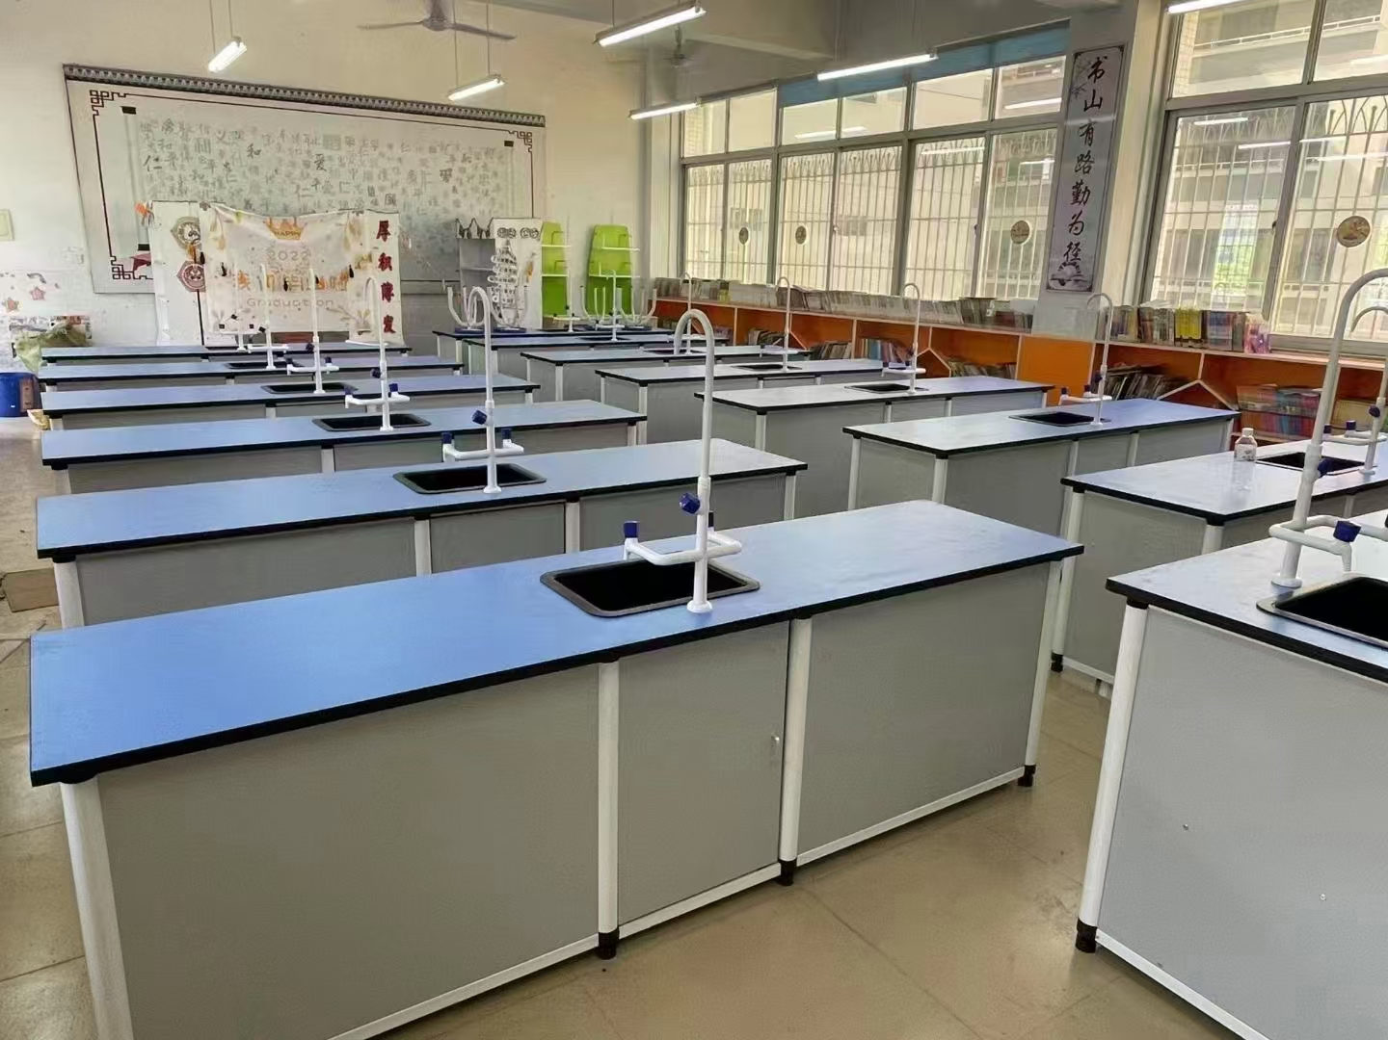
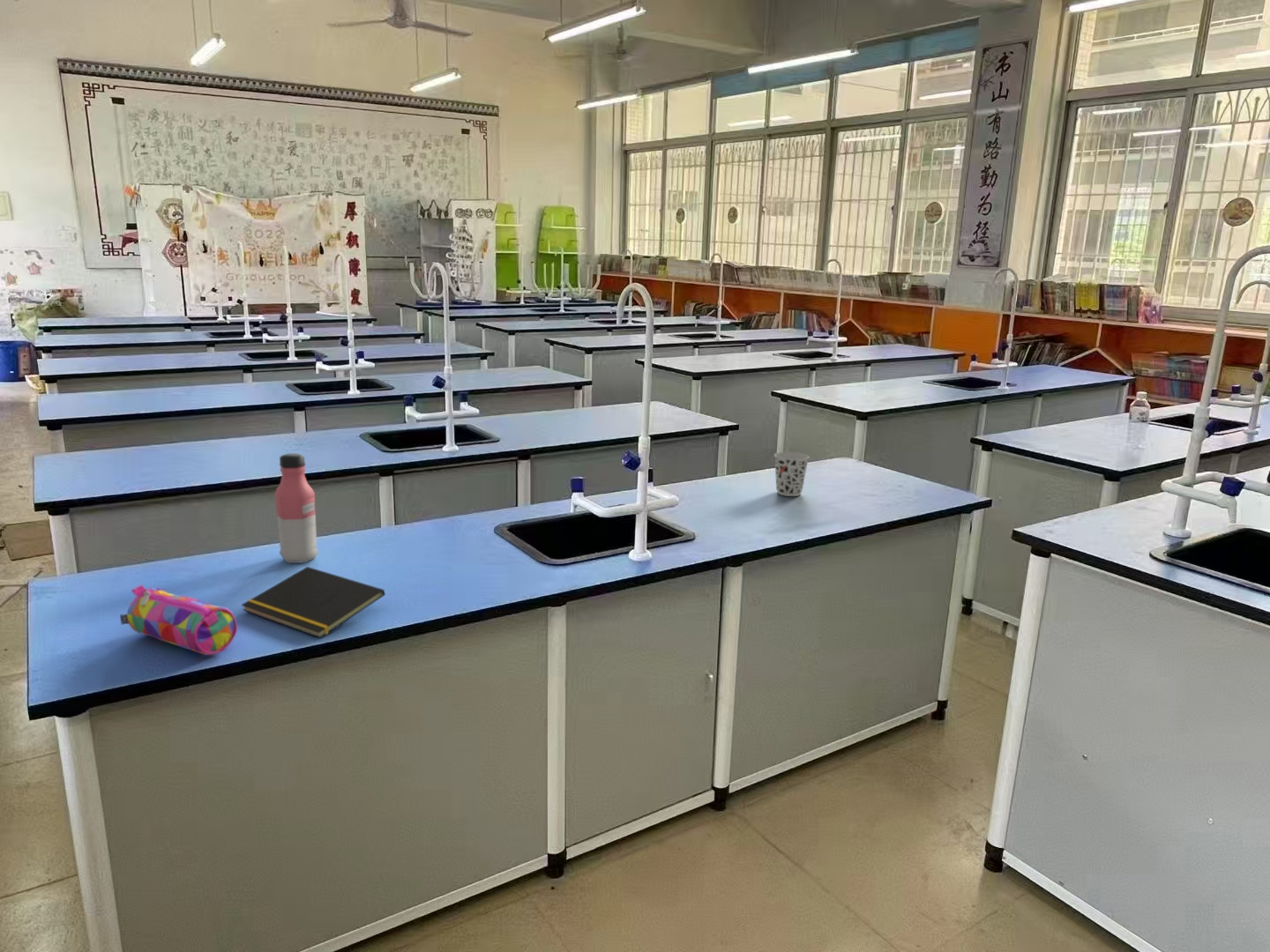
+ cup [773,451,811,497]
+ notepad [241,566,385,639]
+ water bottle [273,452,319,564]
+ pencil case [119,584,238,656]
